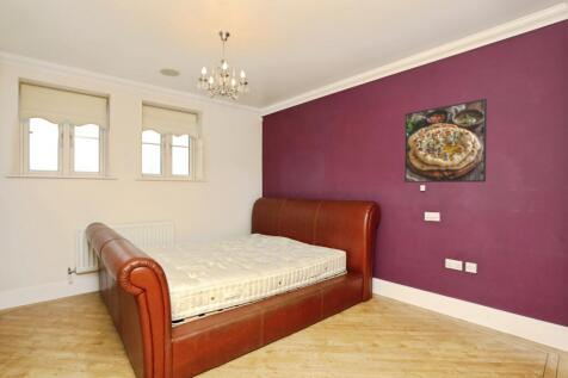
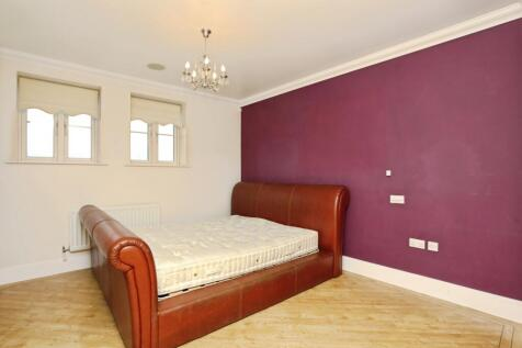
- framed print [403,98,488,184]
